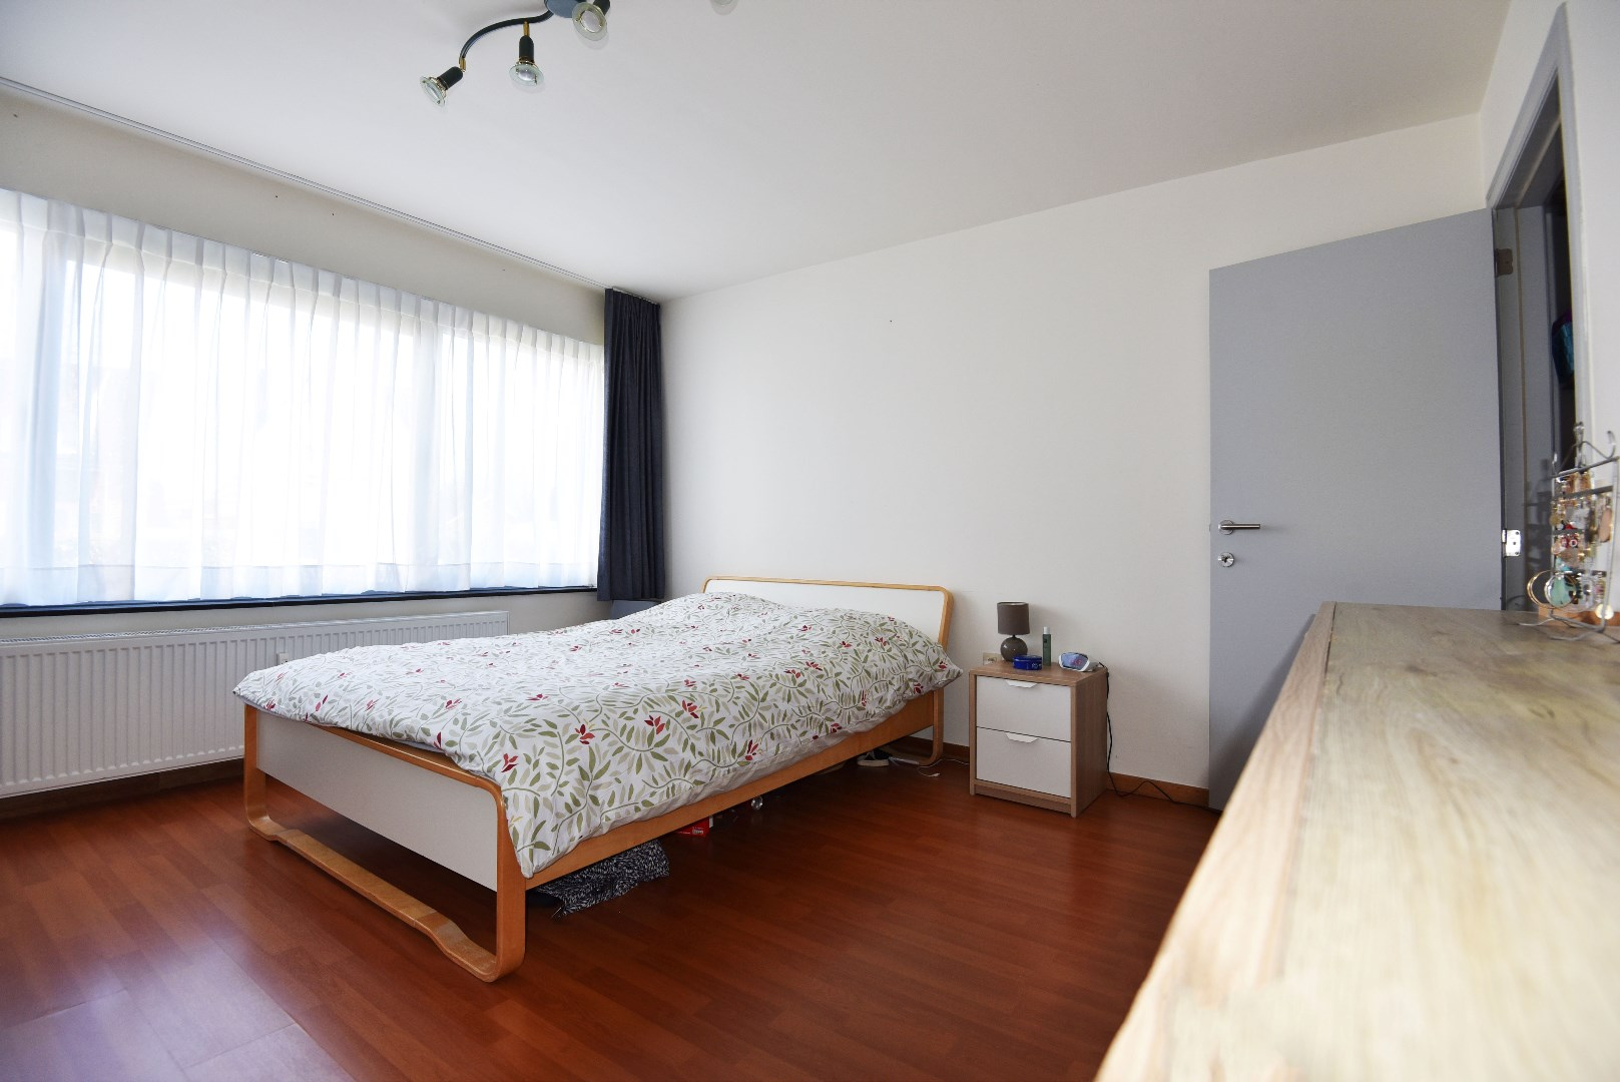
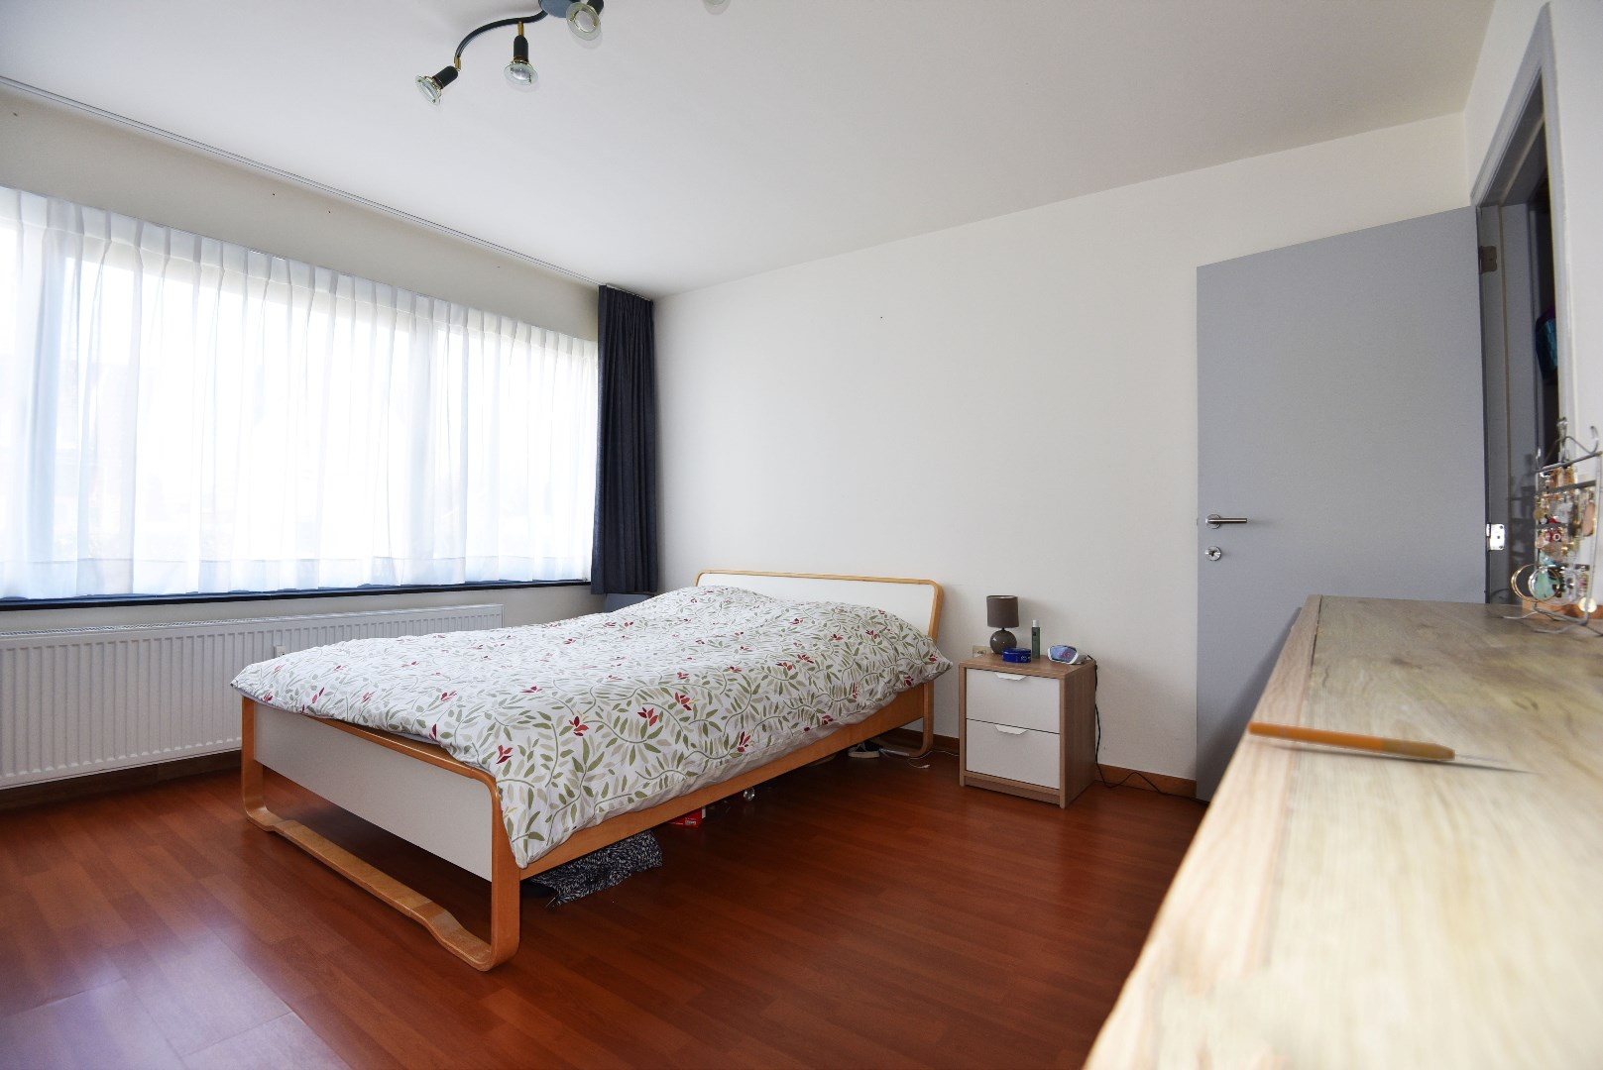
+ craft knife [1246,720,1510,764]
